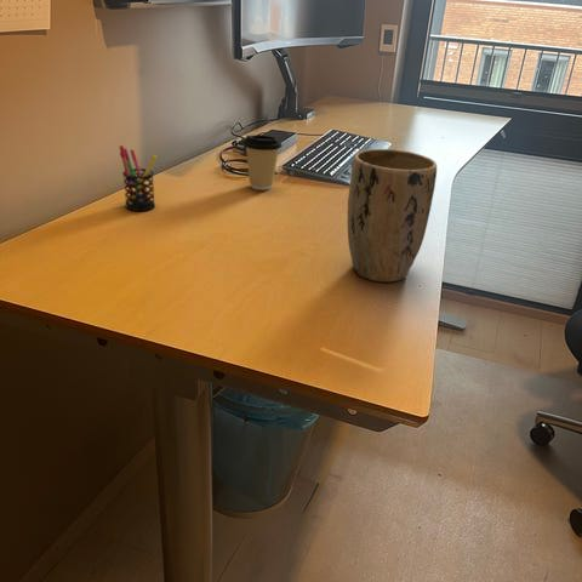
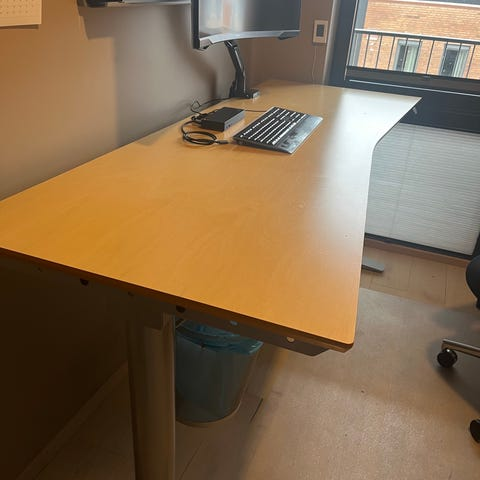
- plant pot [347,148,438,284]
- coffee cup [242,133,284,192]
- pen holder [119,144,158,212]
